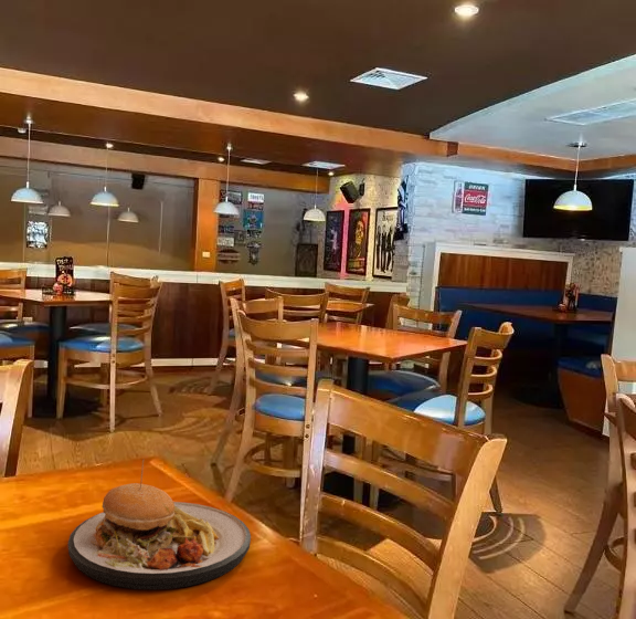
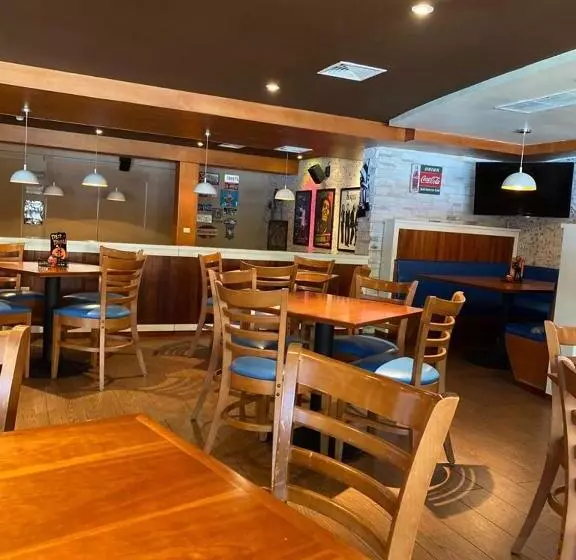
- plate [67,458,252,590]
